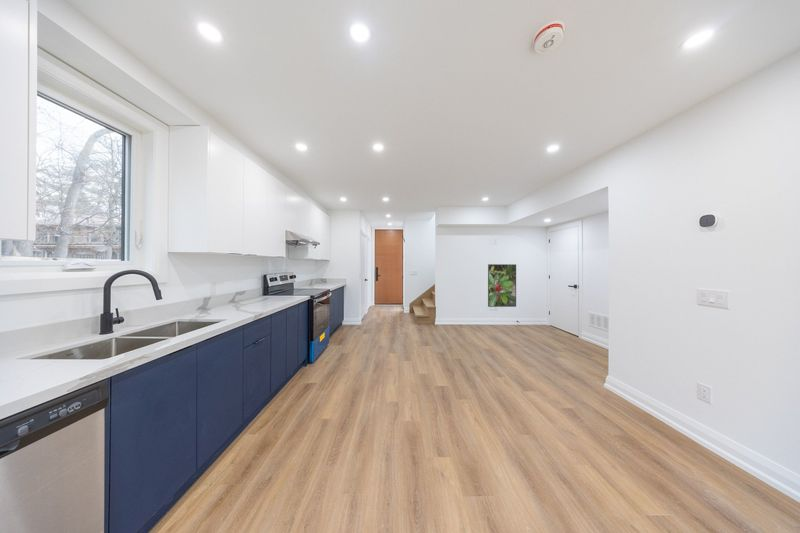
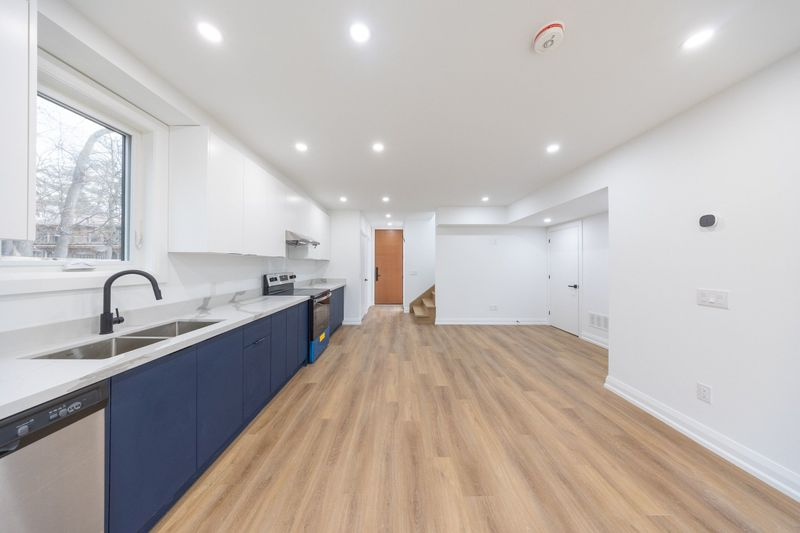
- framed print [487,263,517,308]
